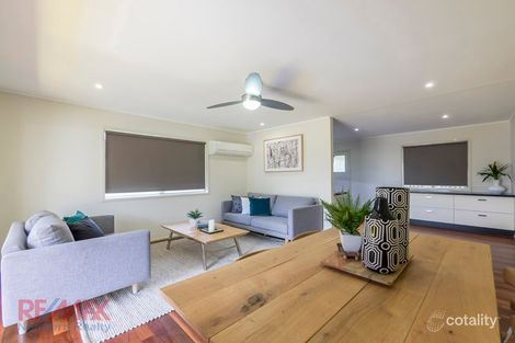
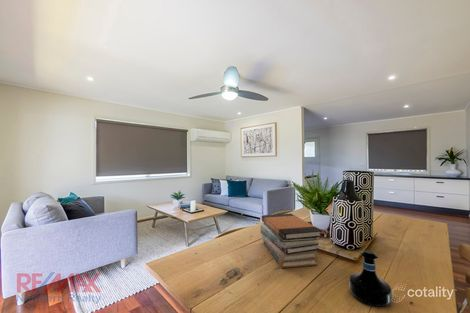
+ book stack [259,213,323,269]
+ tequila bottle [348,249,393,308]
